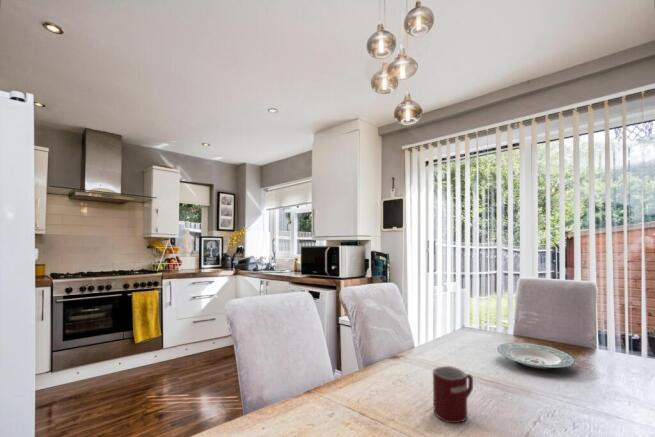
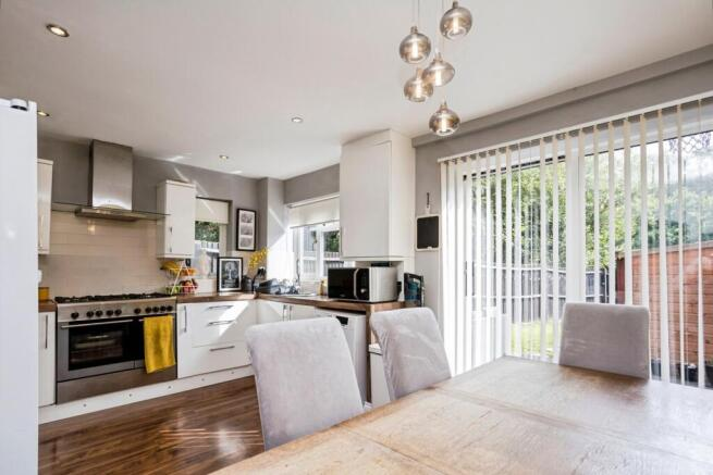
- plate [496,342,576,370]
- mug [432,365,474,424]
